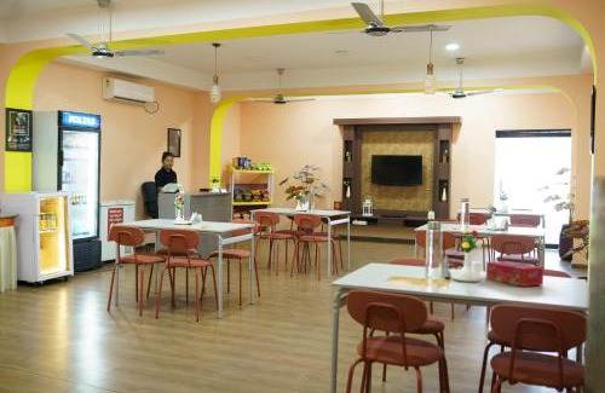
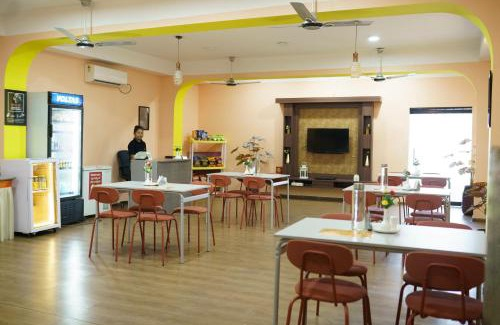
- tissue box [485,260,544,288]
